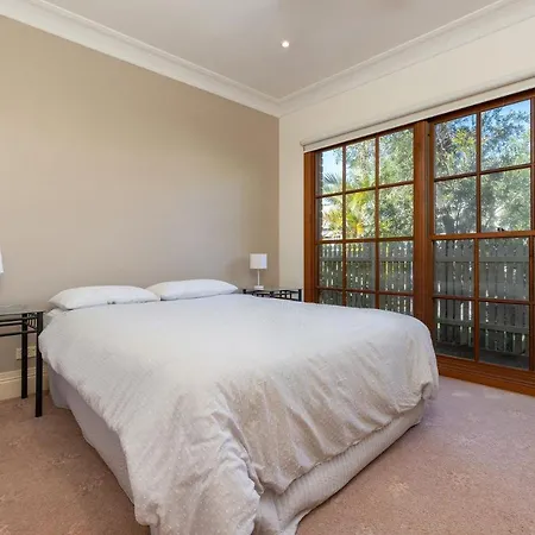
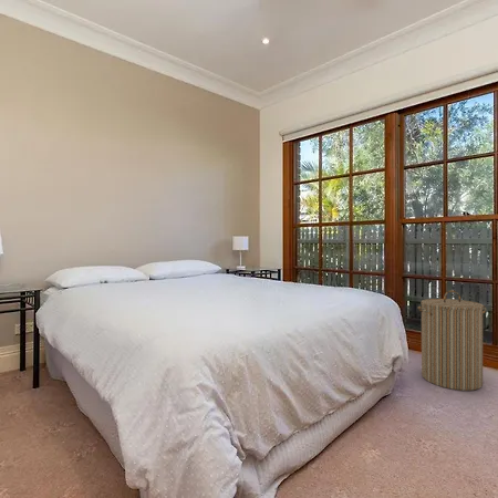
+ laundry hamper [416,289,487,392]
